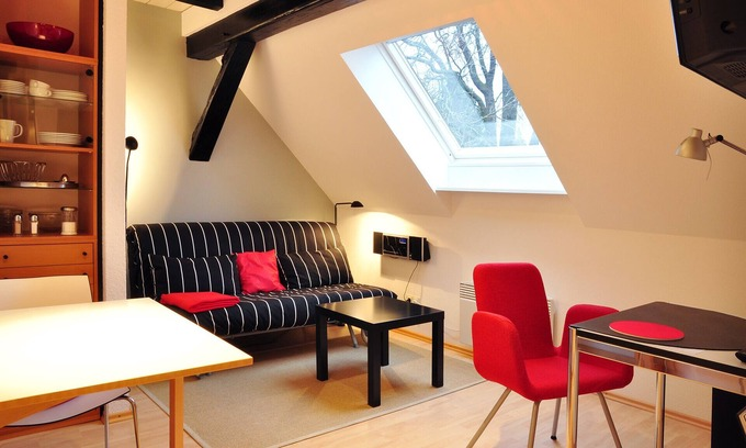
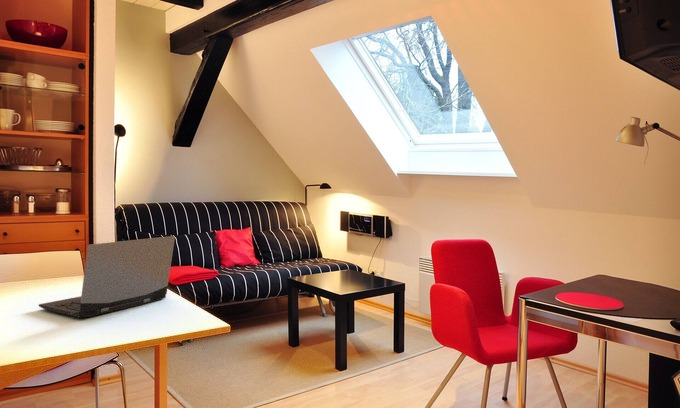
+ laptop computer [38,235,176,319]
